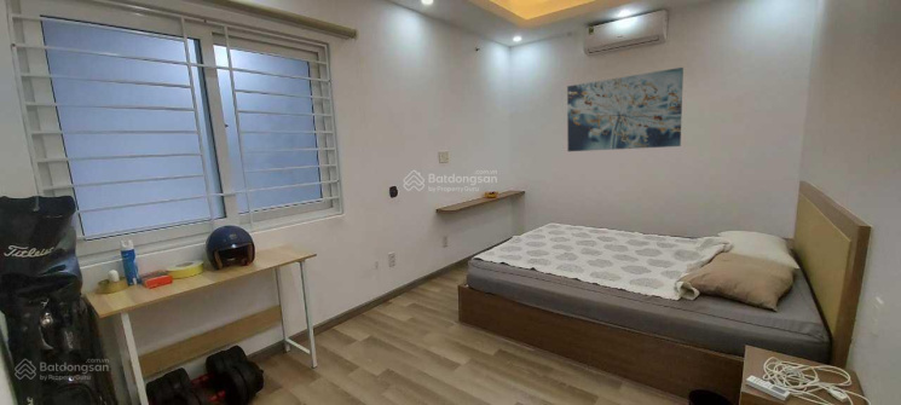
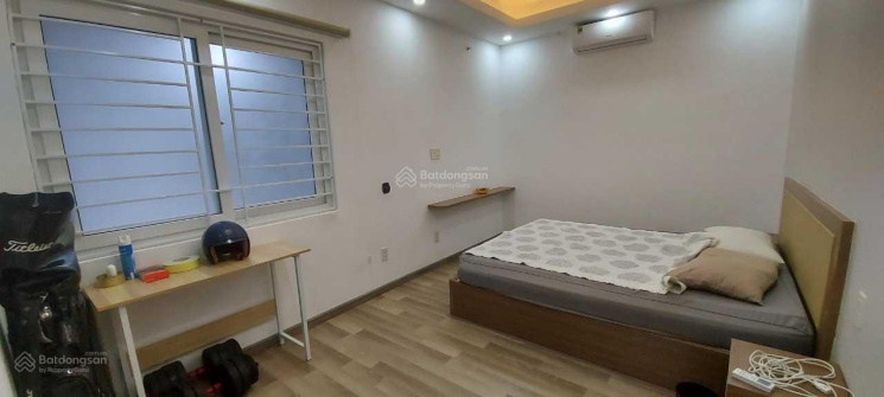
- wall art [566,66,685,152]
